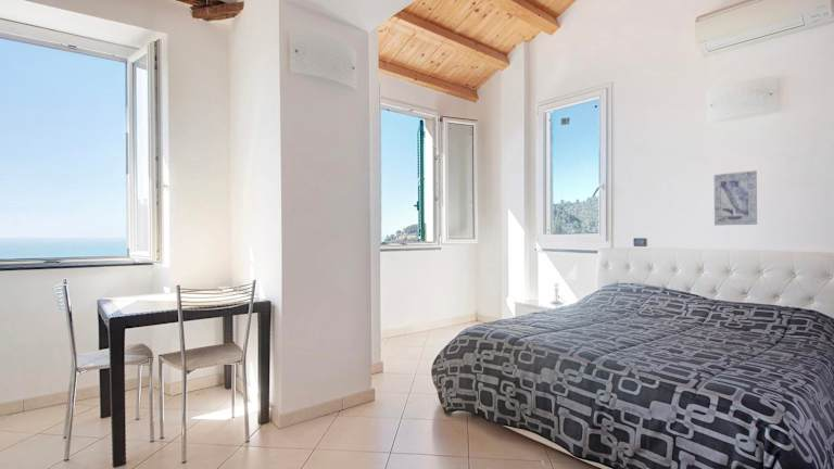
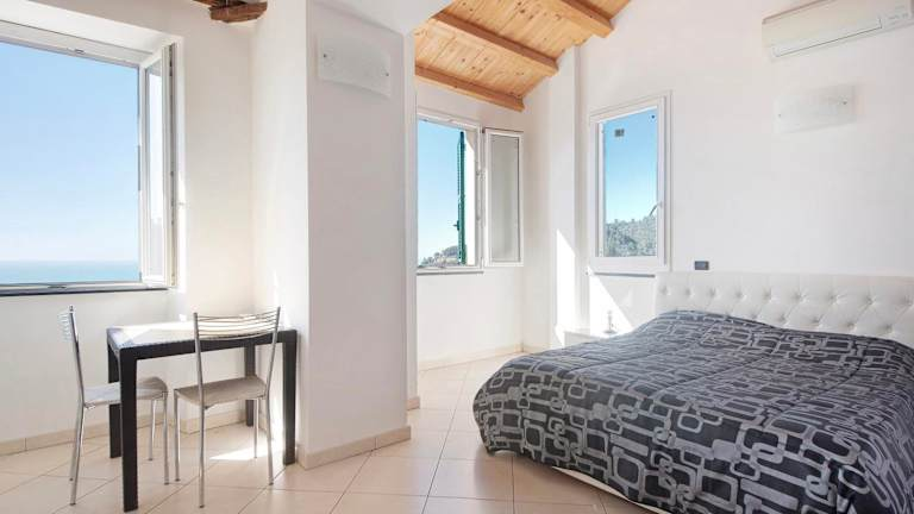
- wall art [713,169,758,226]
